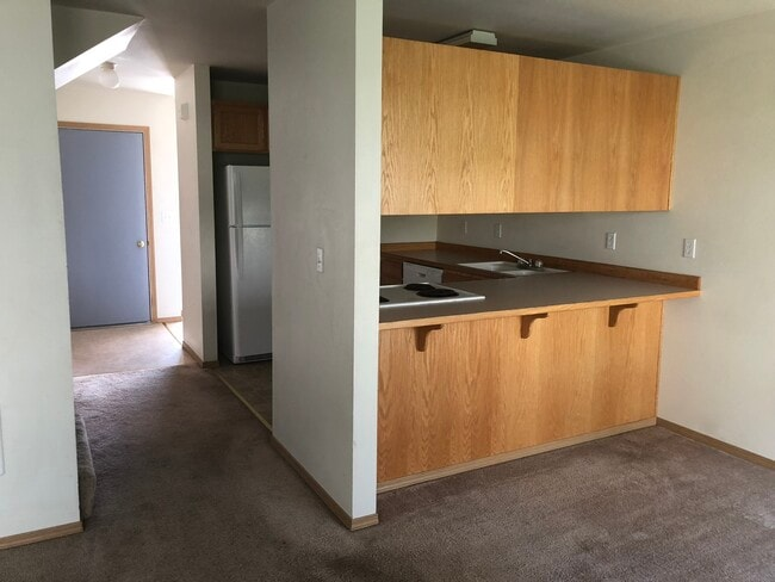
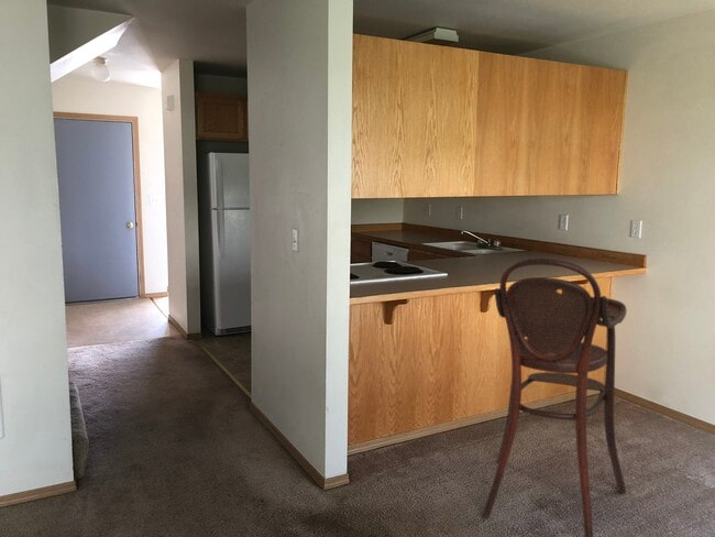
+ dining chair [481,257,628,537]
